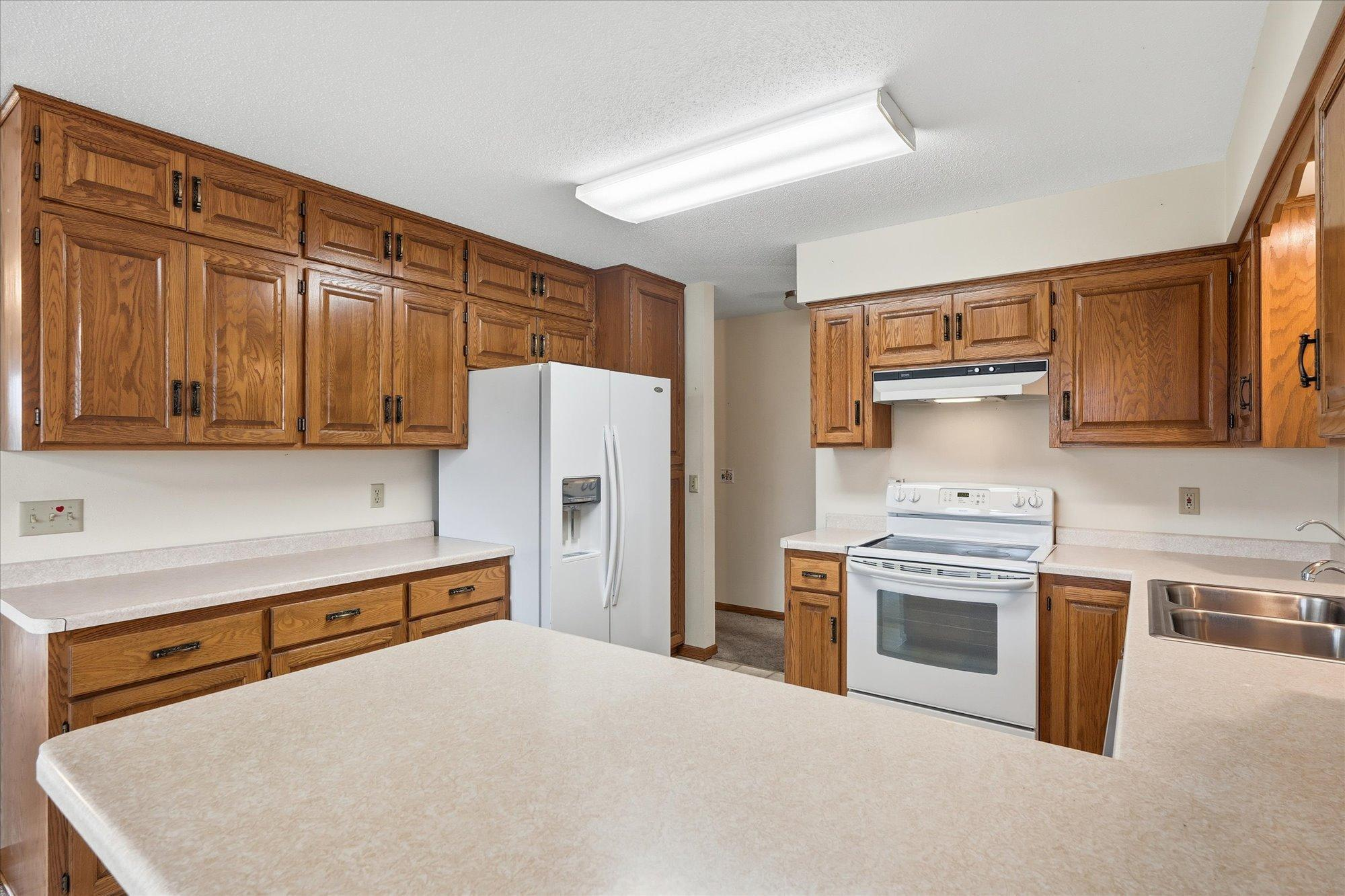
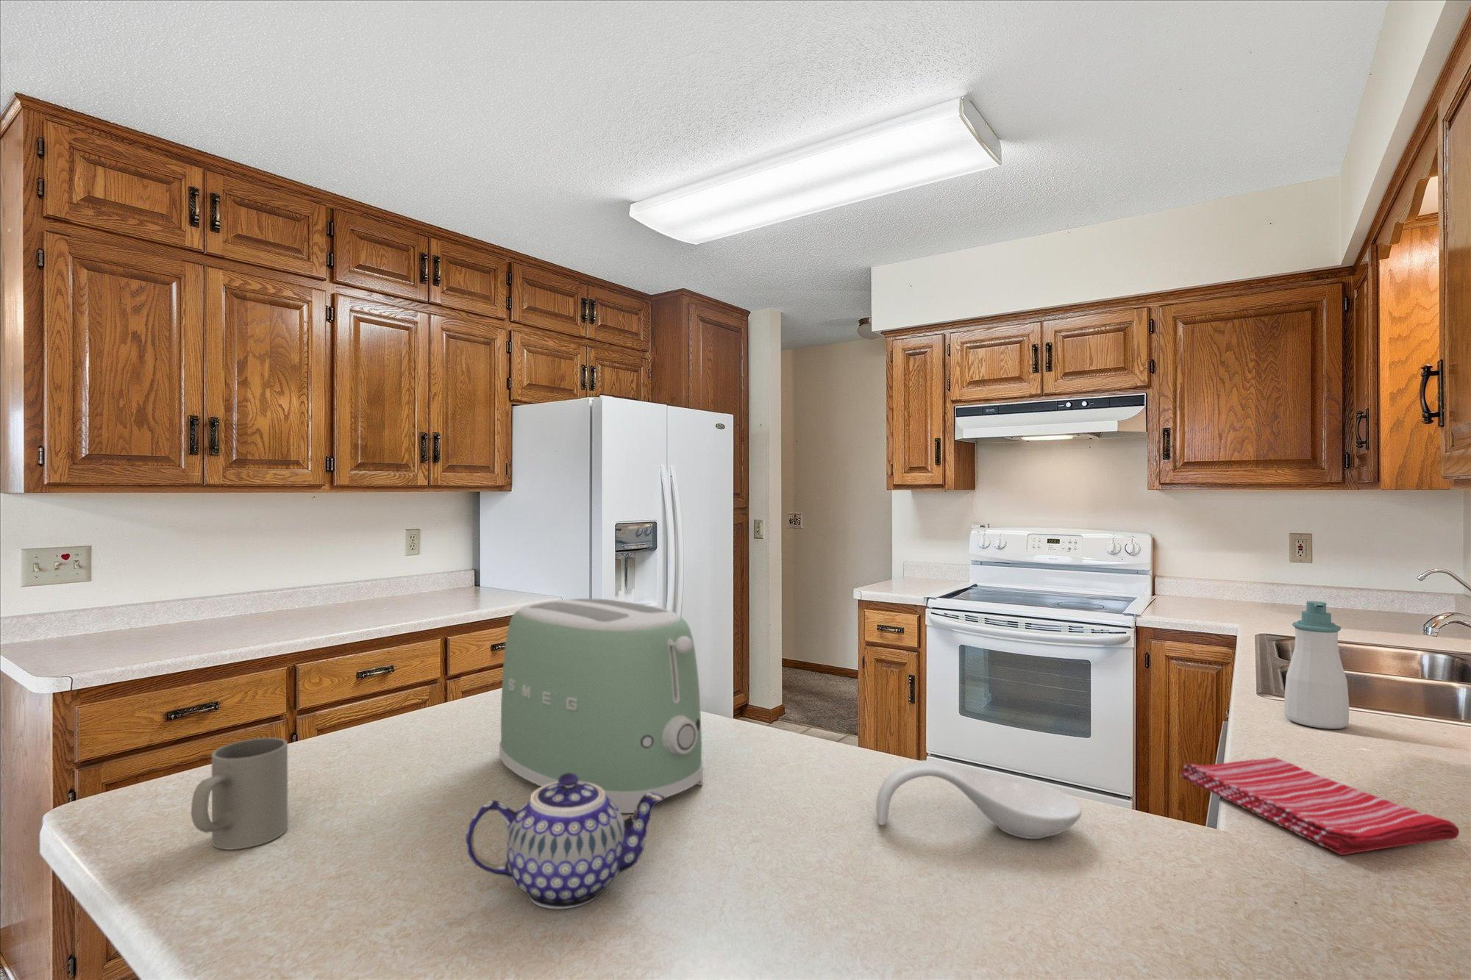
+ soap bottle [1284,600,1350,730]
+ dish towel [1179,757,1460,855]
+ toaster [499,597,704,814]
+ teapot [465,773,666,909]
+ mug [190,737,289,851]
+ spoon rest [875,759,1083,840]
